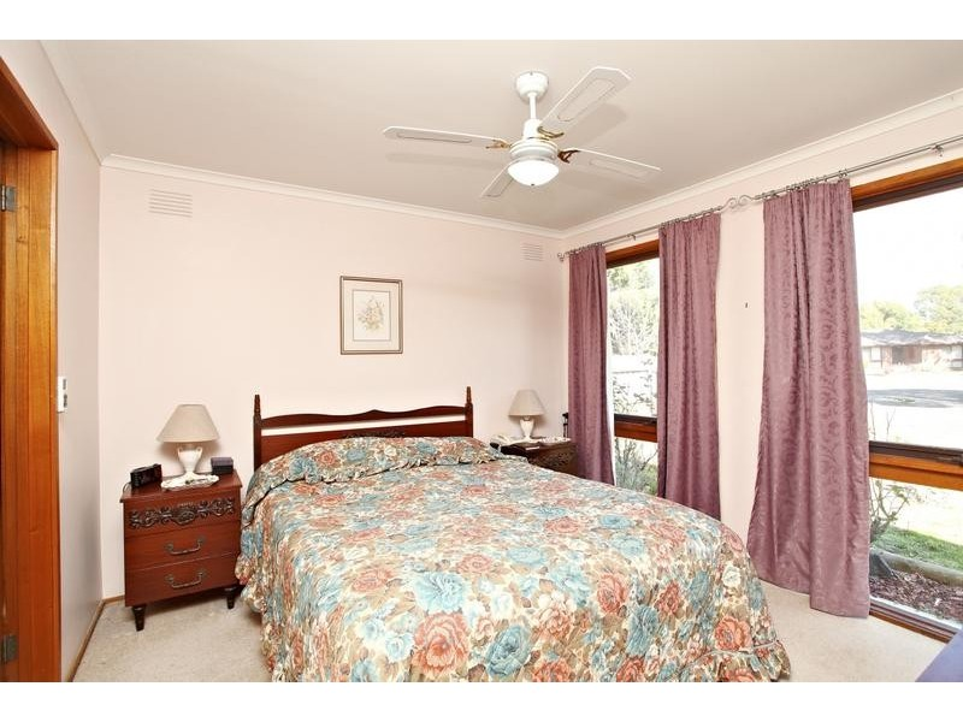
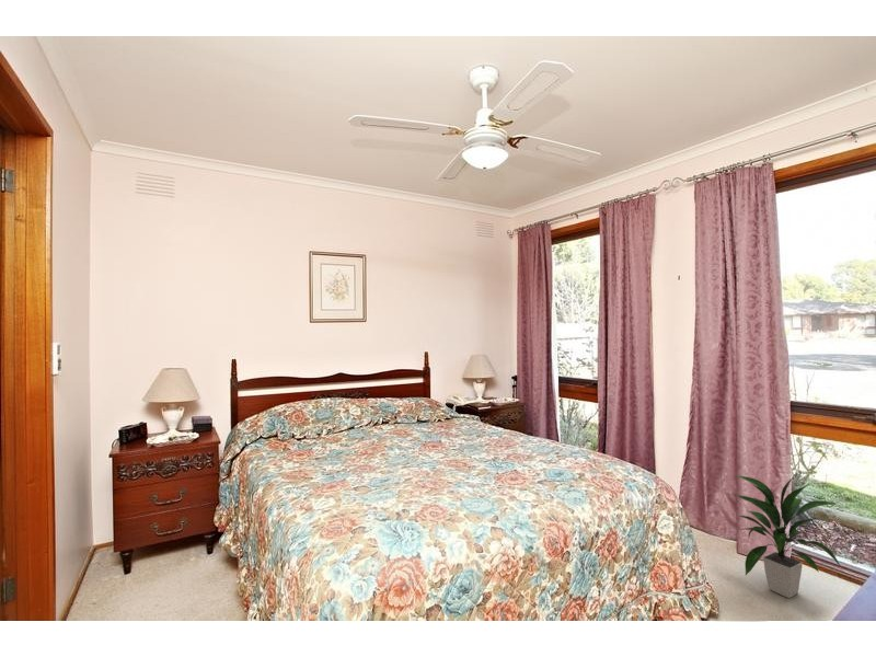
+ indoor plant [730,474,843,599]
